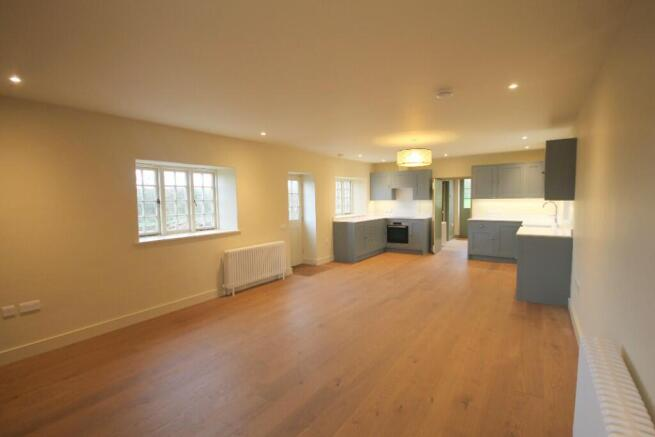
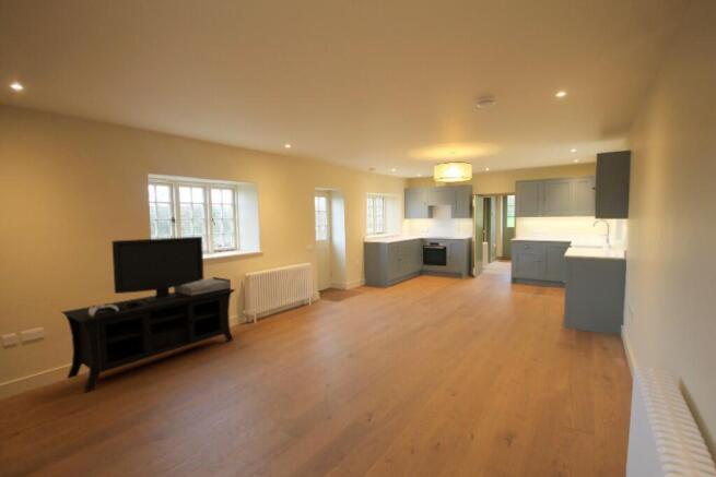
+ media console [60,236,237,393]
